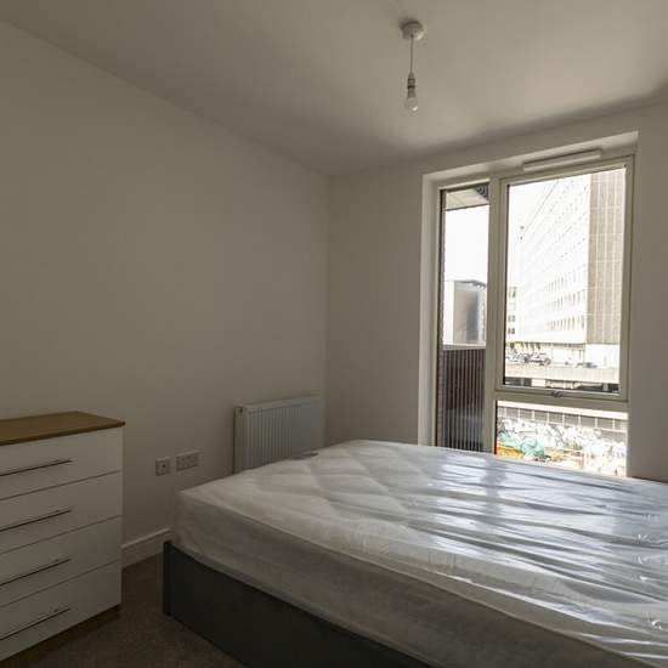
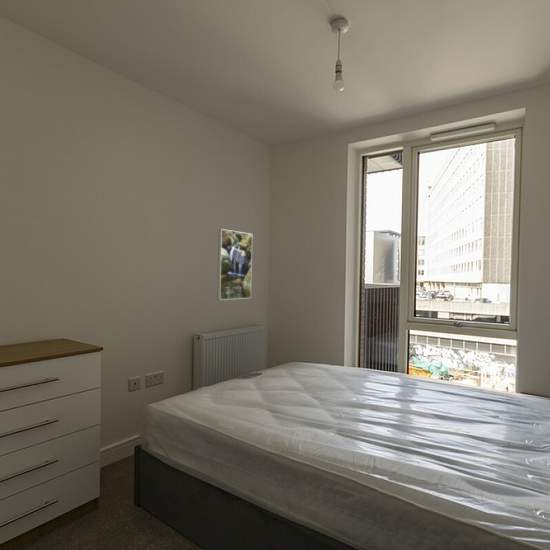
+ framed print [216,228,253,301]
